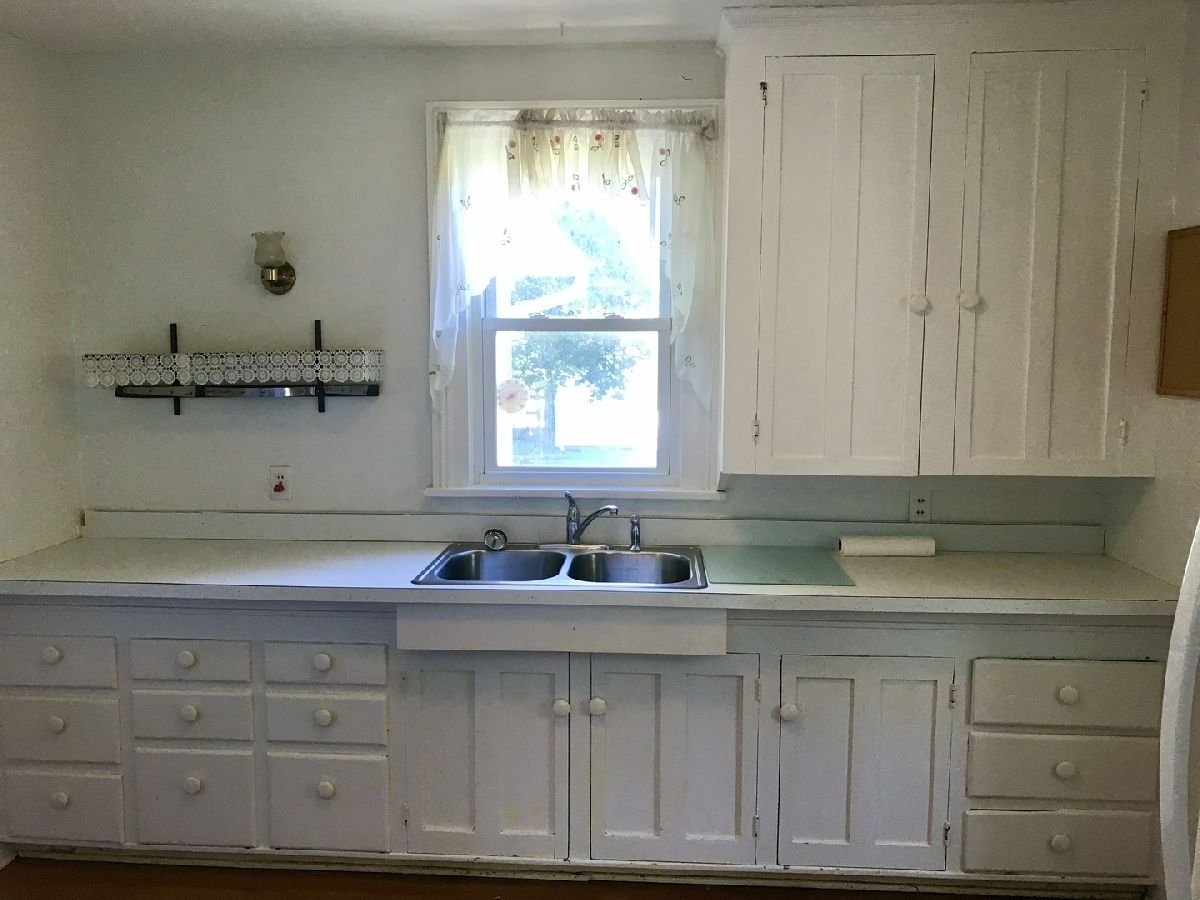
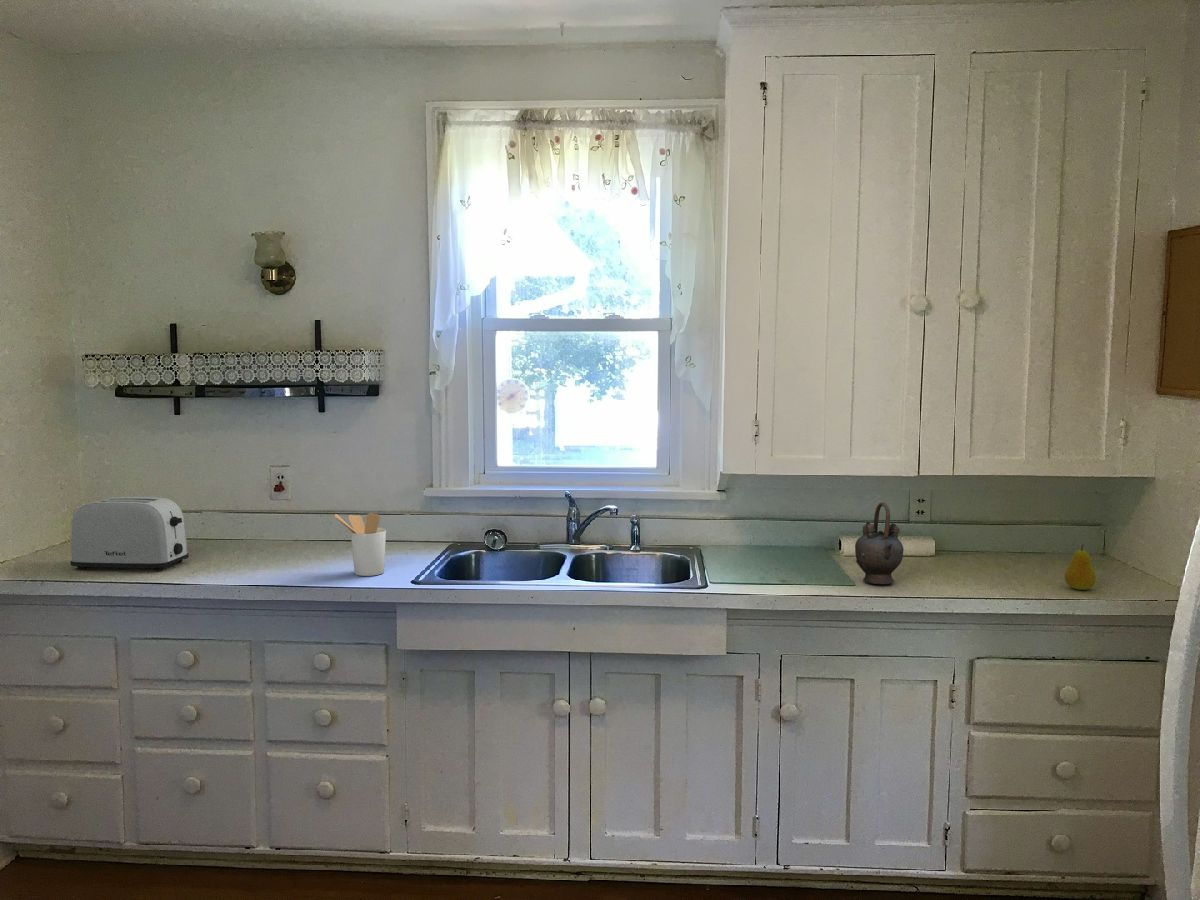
+ teapot [854,501,905,585]
+ utensil holder [334,512,387,577]
+ fruit [1064,543,1097,591]
+ toaster [70,496,190,572]
